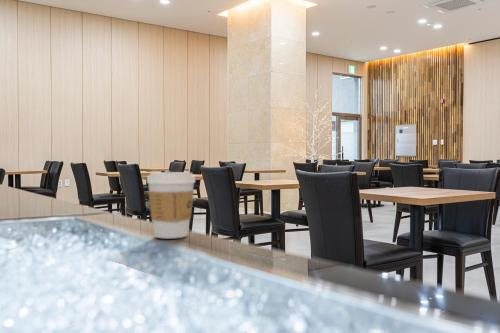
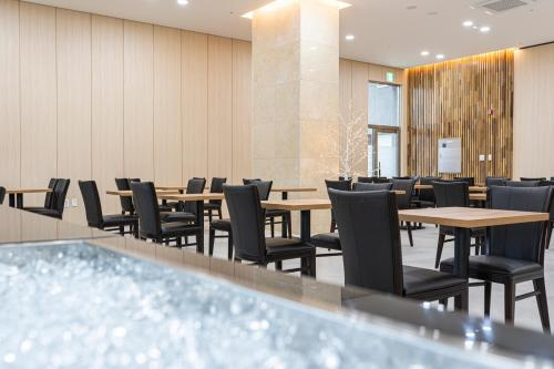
- coffee cup [146,170,196,239]
